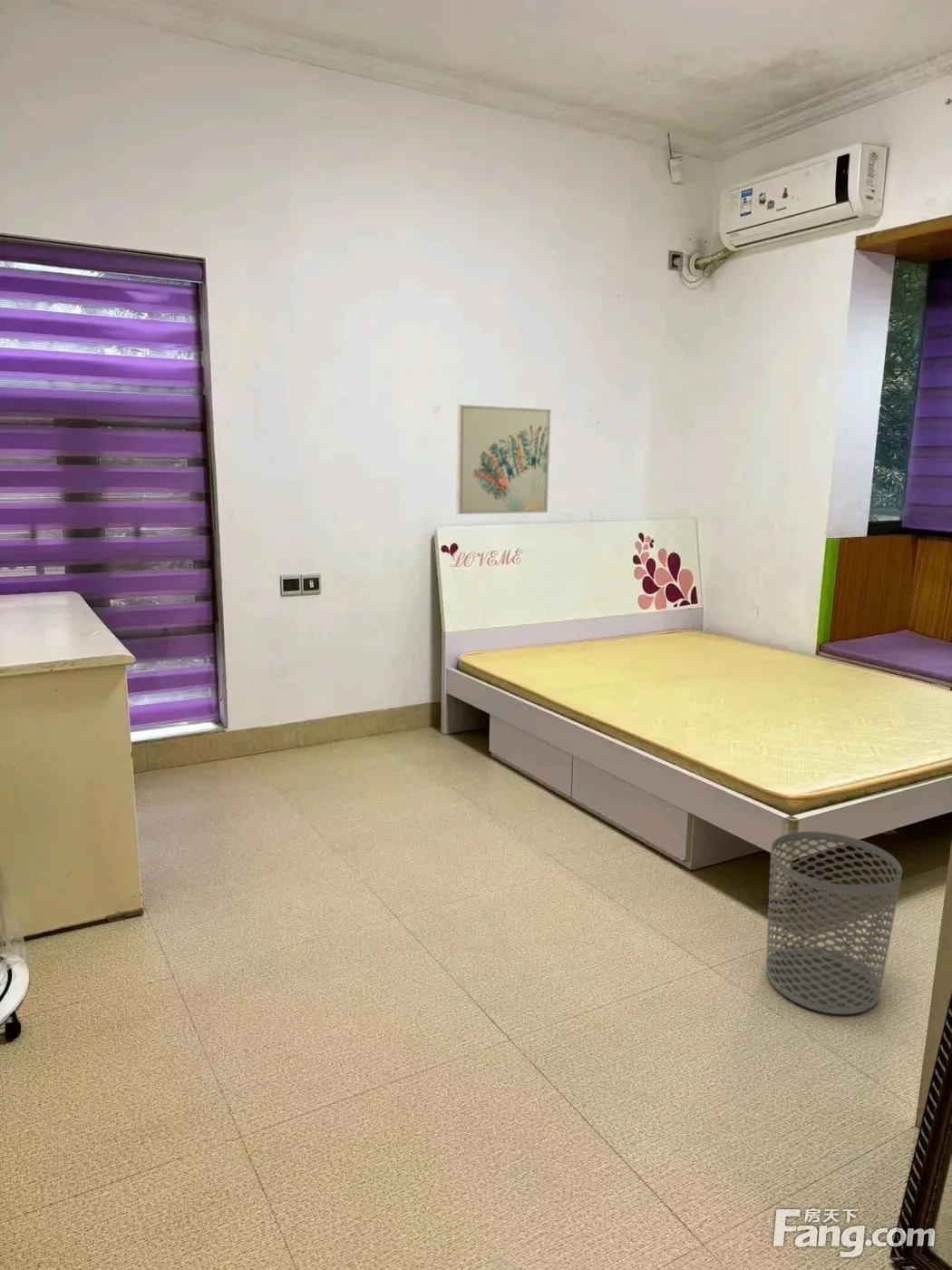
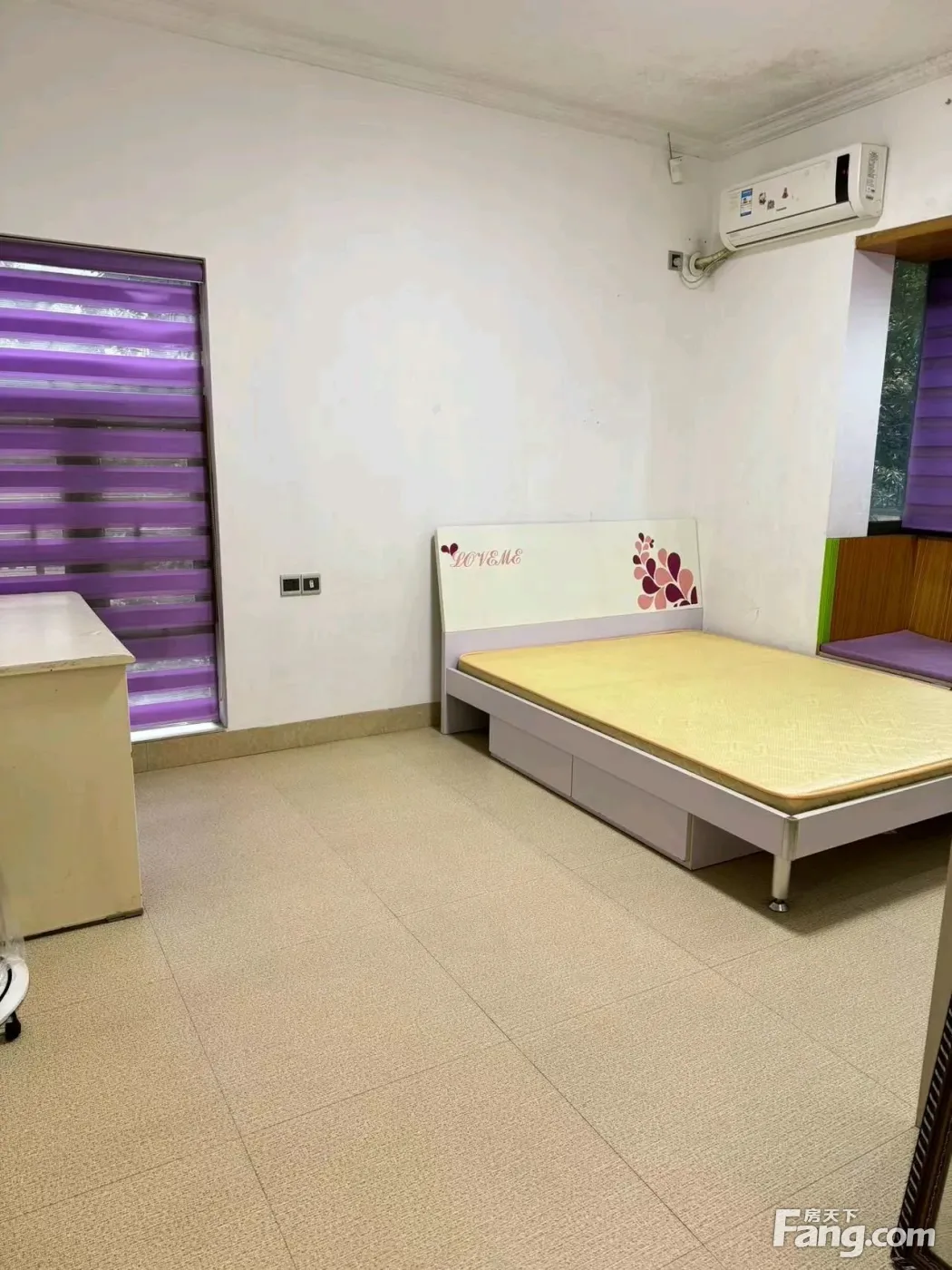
- waste bin [765,831,903,1015]
- wall art [455,404,551,515]
